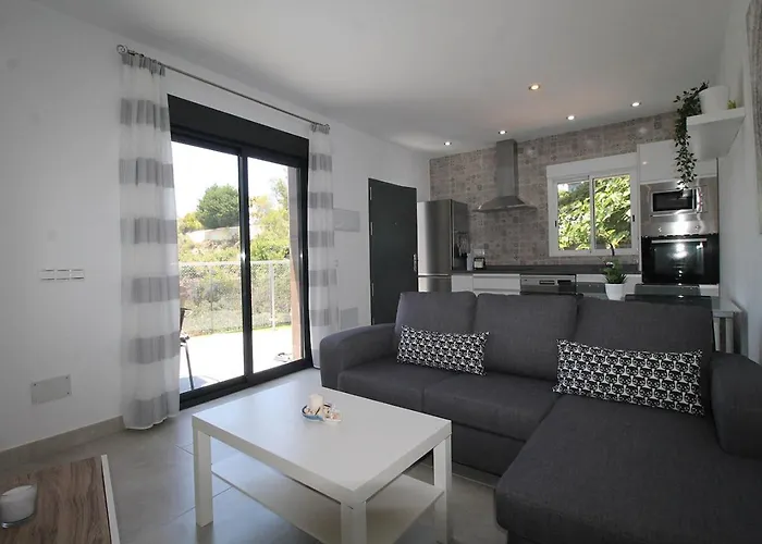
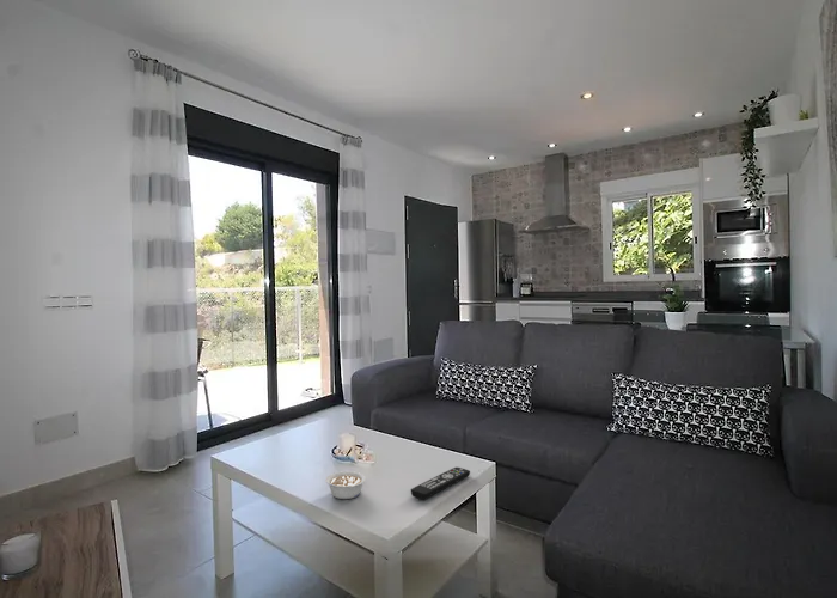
+ legume [324,470,367,500]
+ remote control [410,466,471,500]
